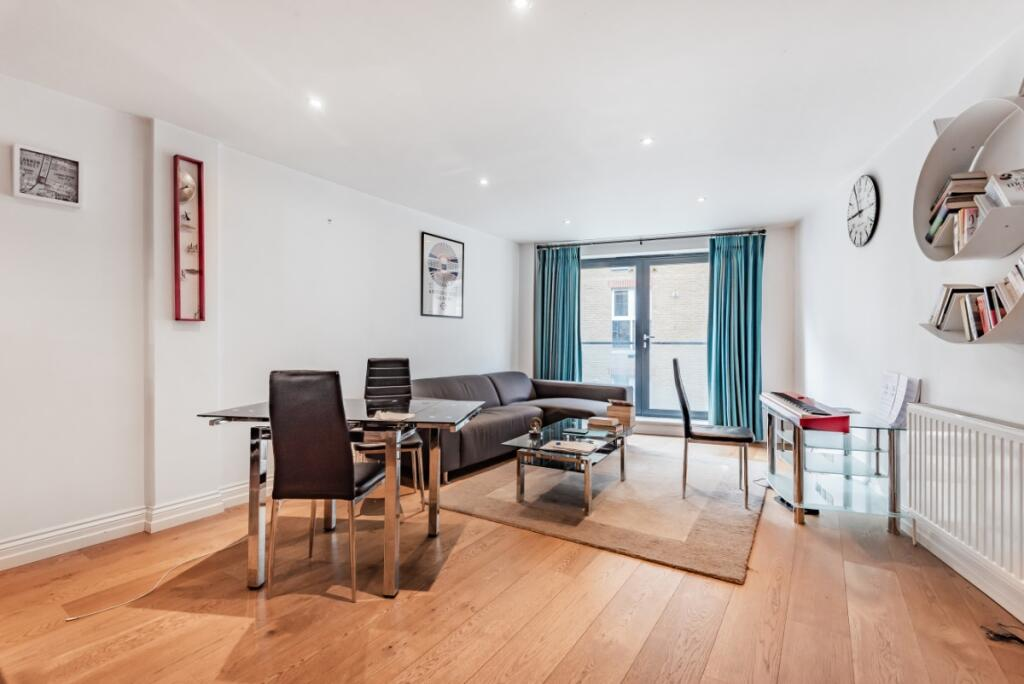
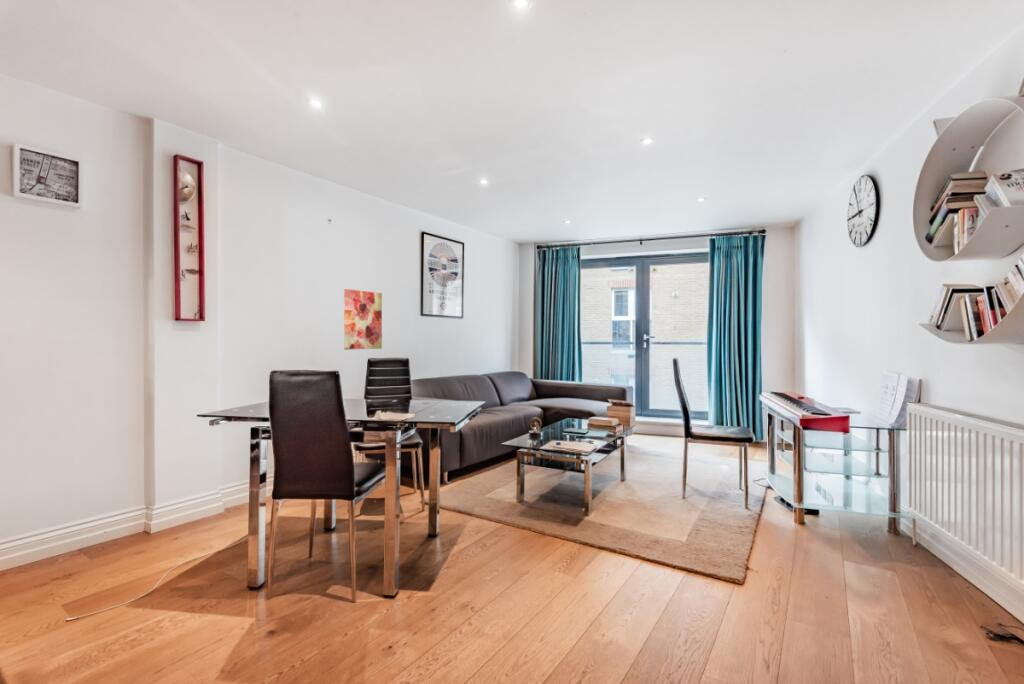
+ wall art [343,288,383,350]
